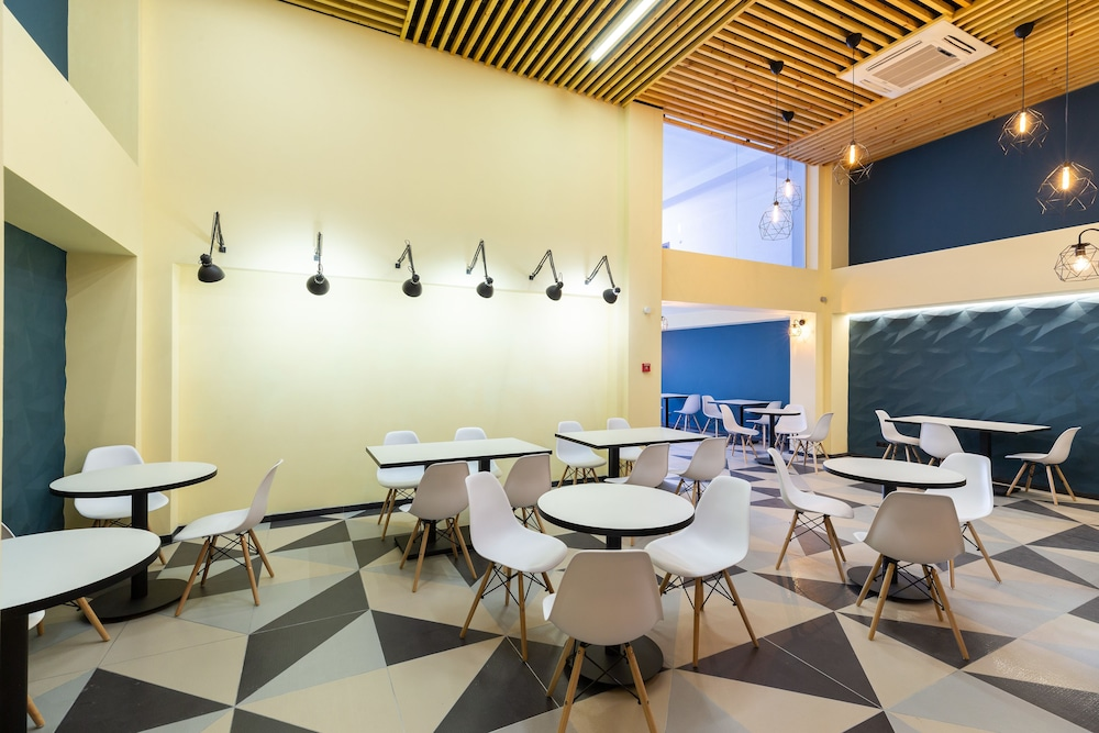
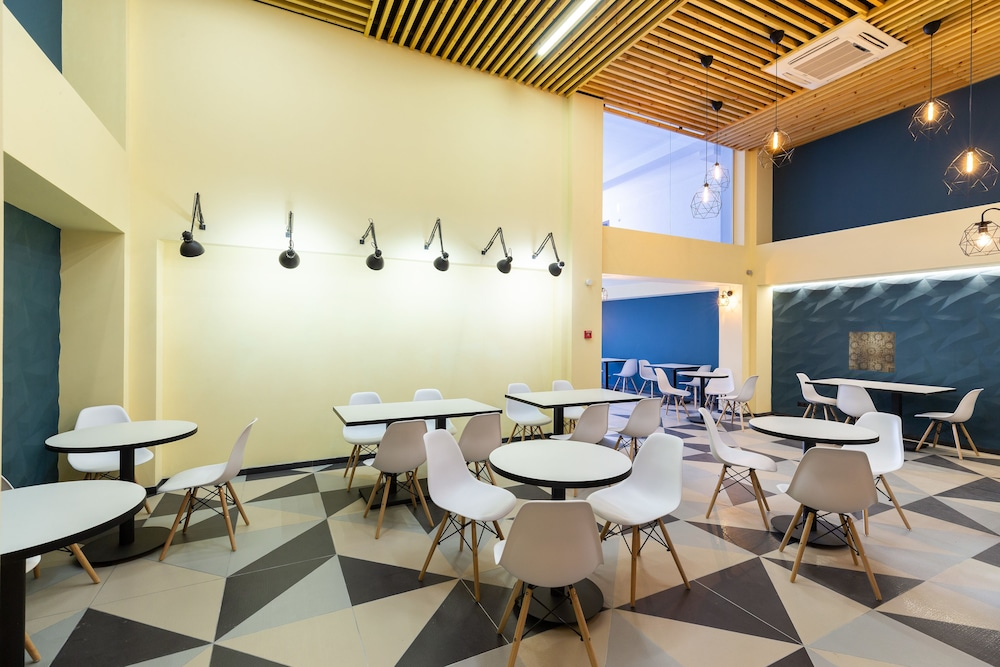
+ wall art [848,331,896,373]
